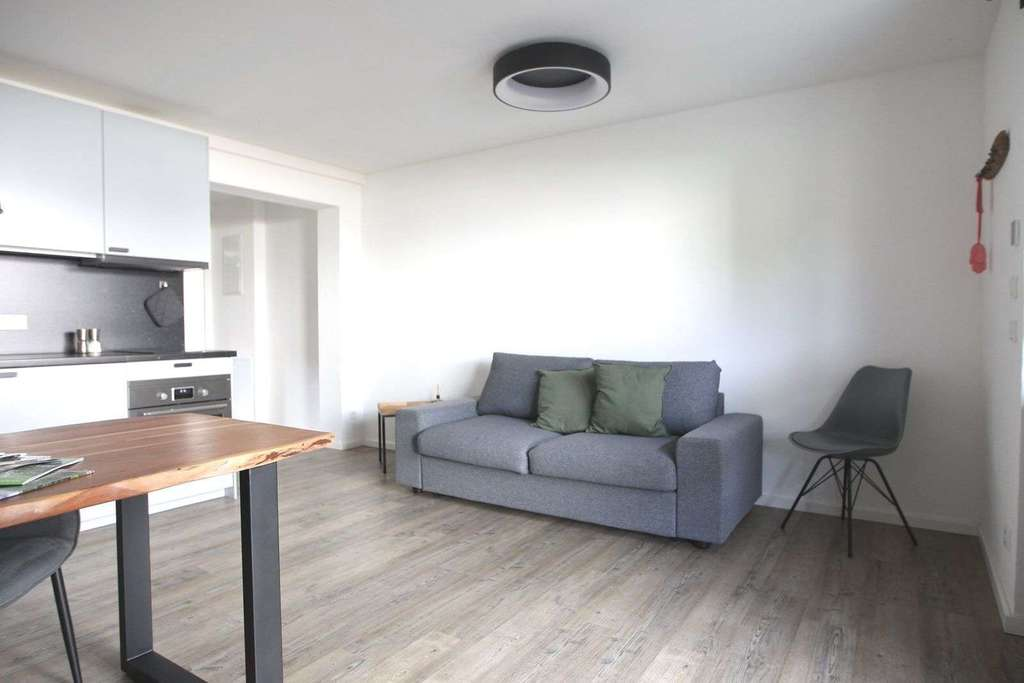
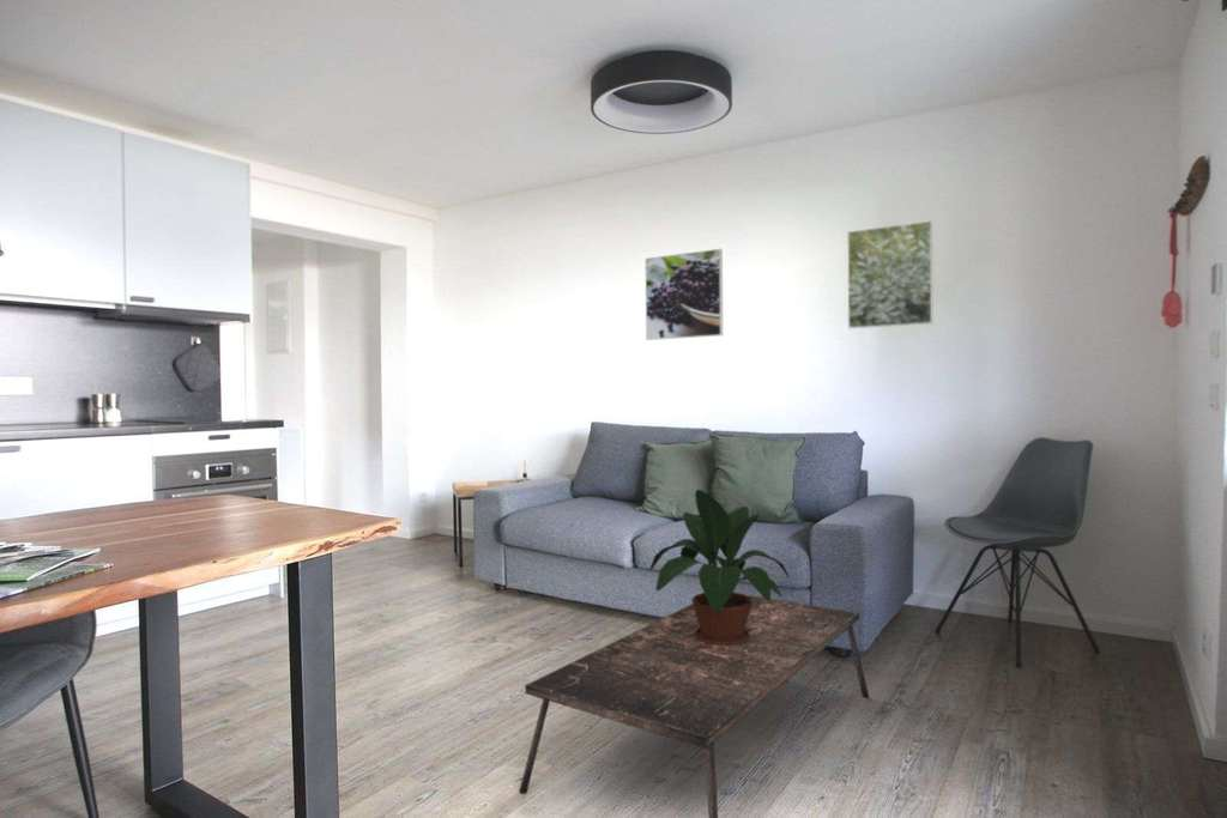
+ coffee table [518,590,870,818]
+ potted plant [648,489,791,646]
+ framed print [645,248,724,341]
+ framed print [846,219,933,329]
